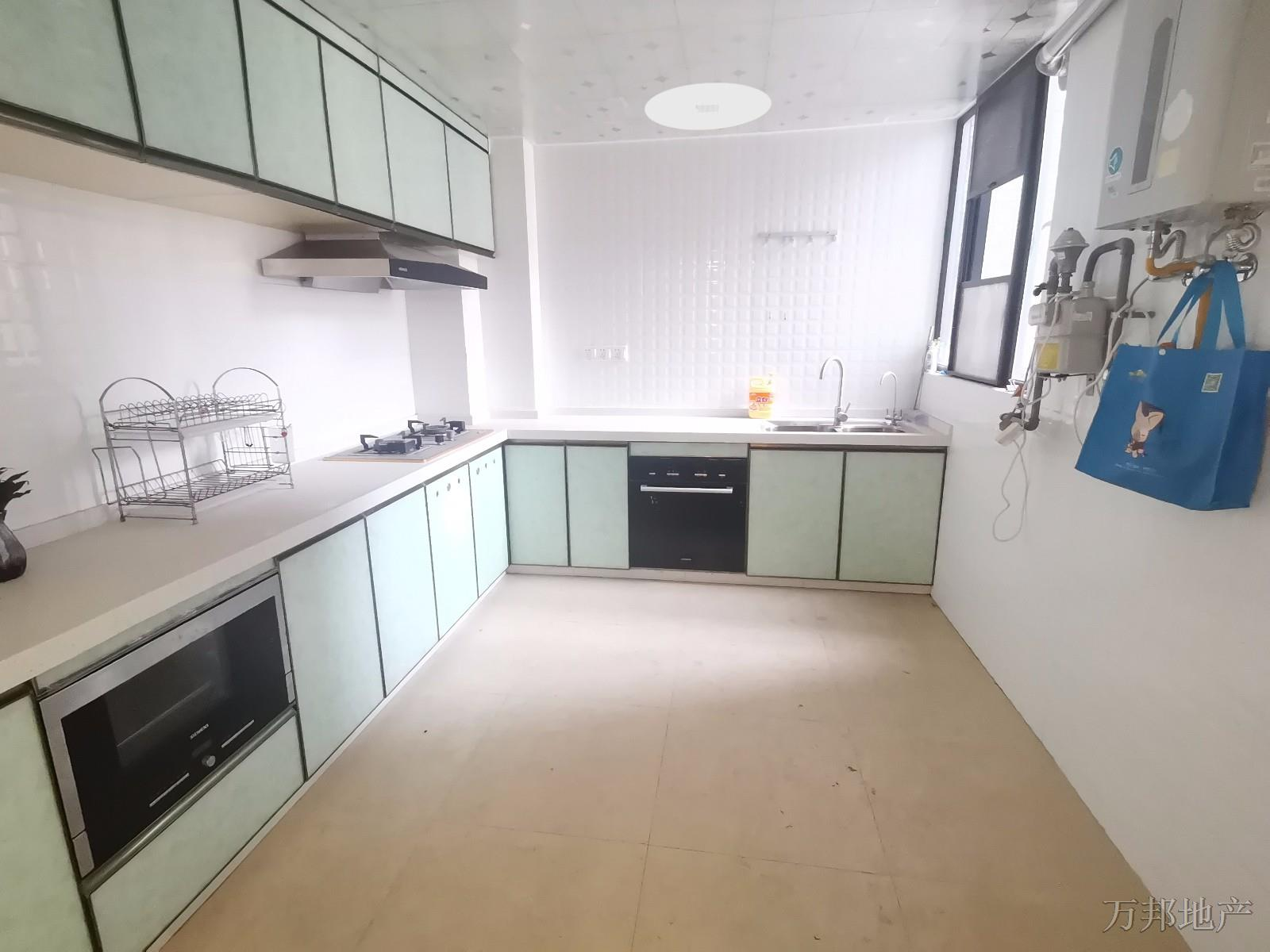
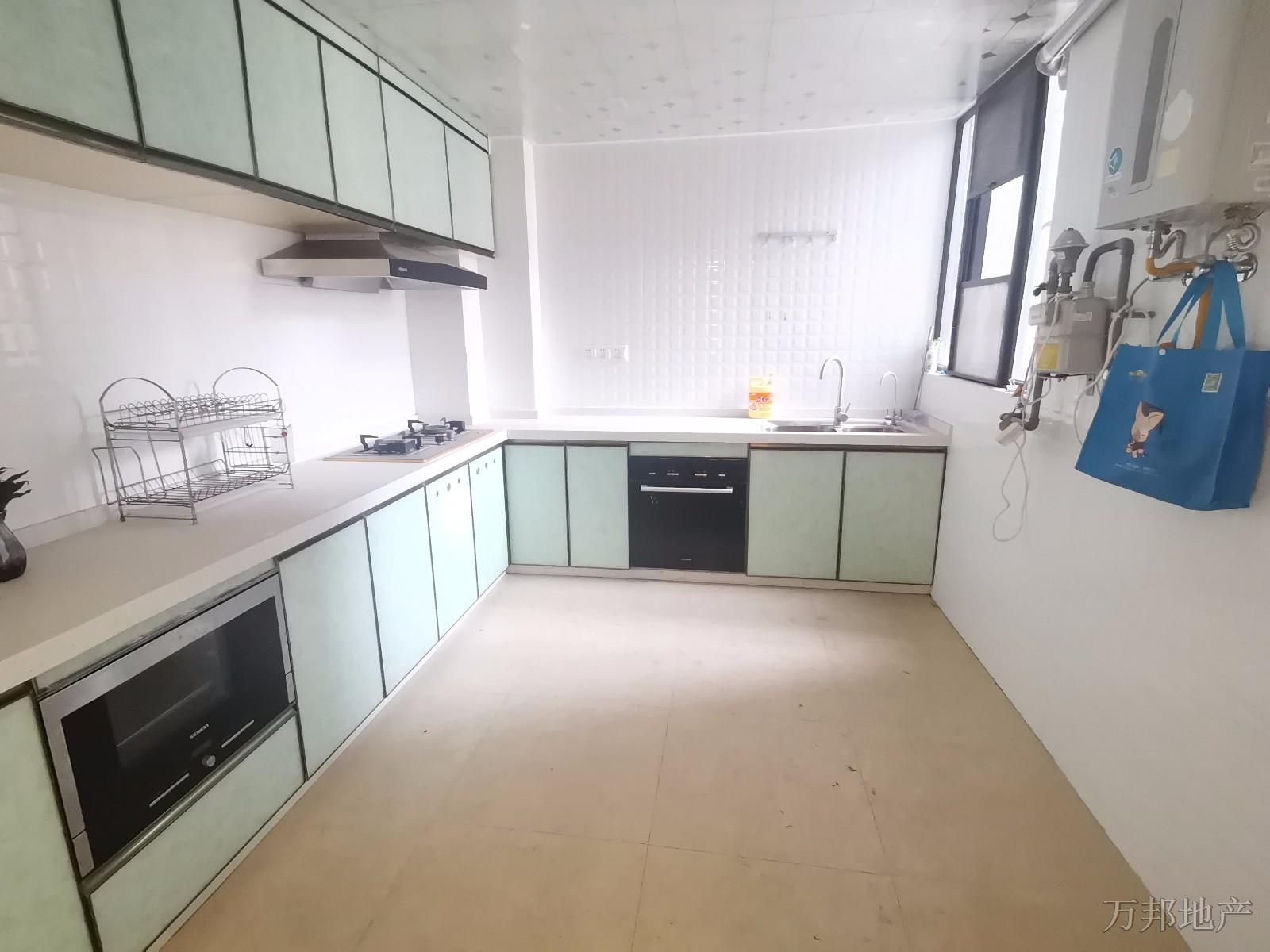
- ceiling light [644,82,772,131]
